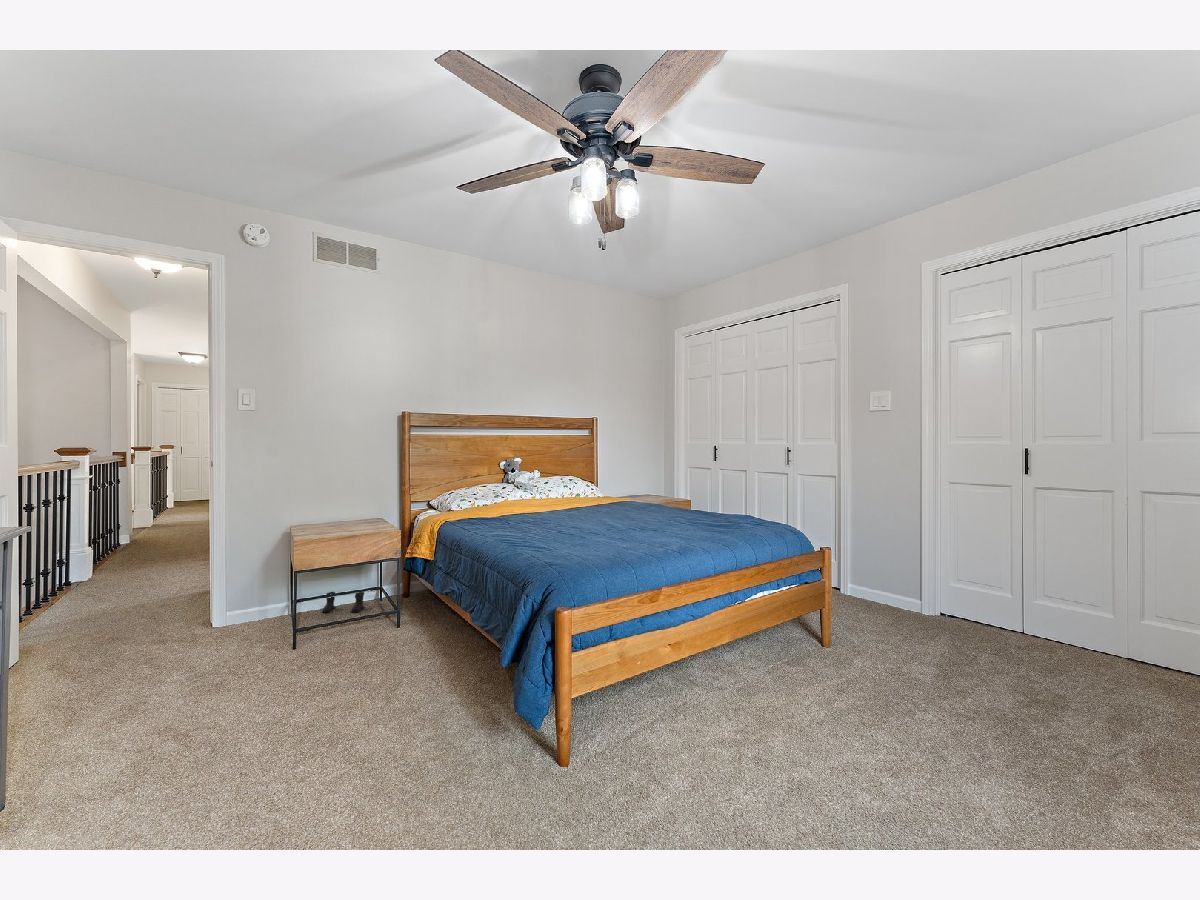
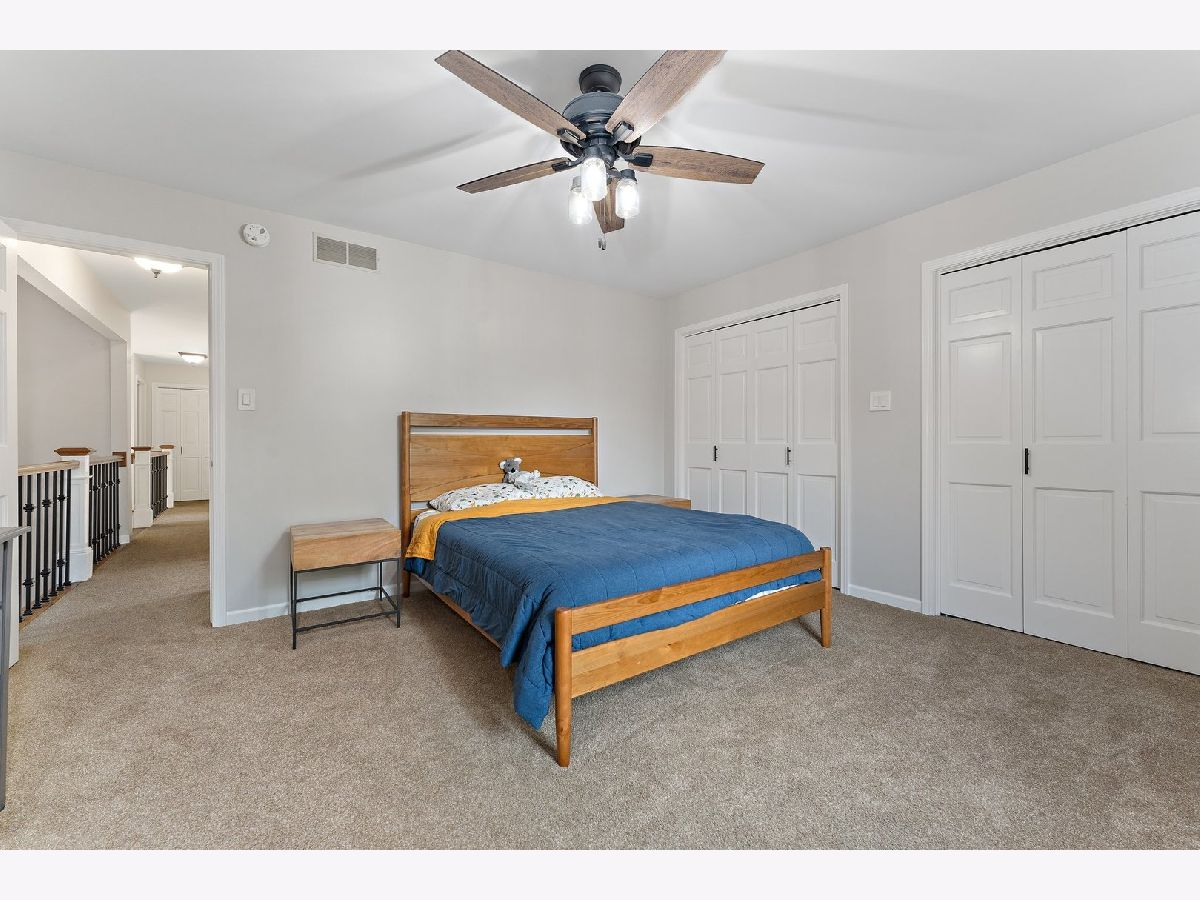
- boots [321,591,366,613]
